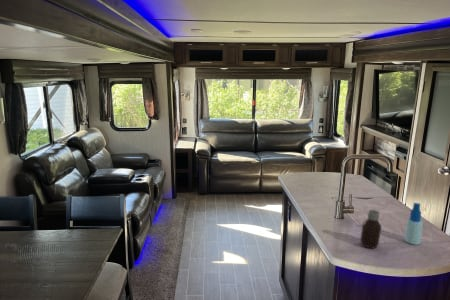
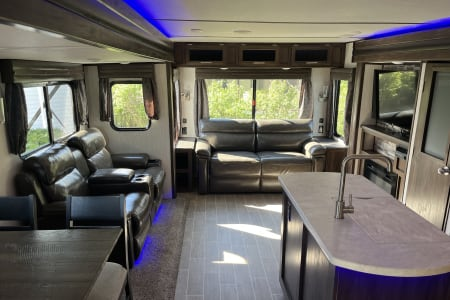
- bottle [359,209,383,249]
- spray bottle [404,202,424,246]
